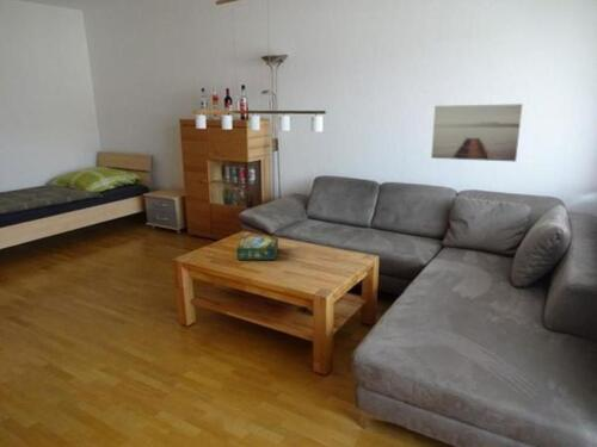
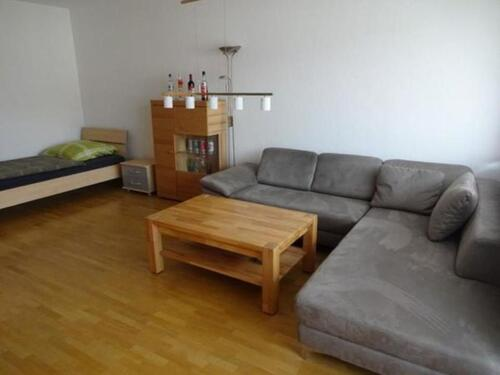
- board game [235,236,279,261]
- wall art [430,103,523,163]
